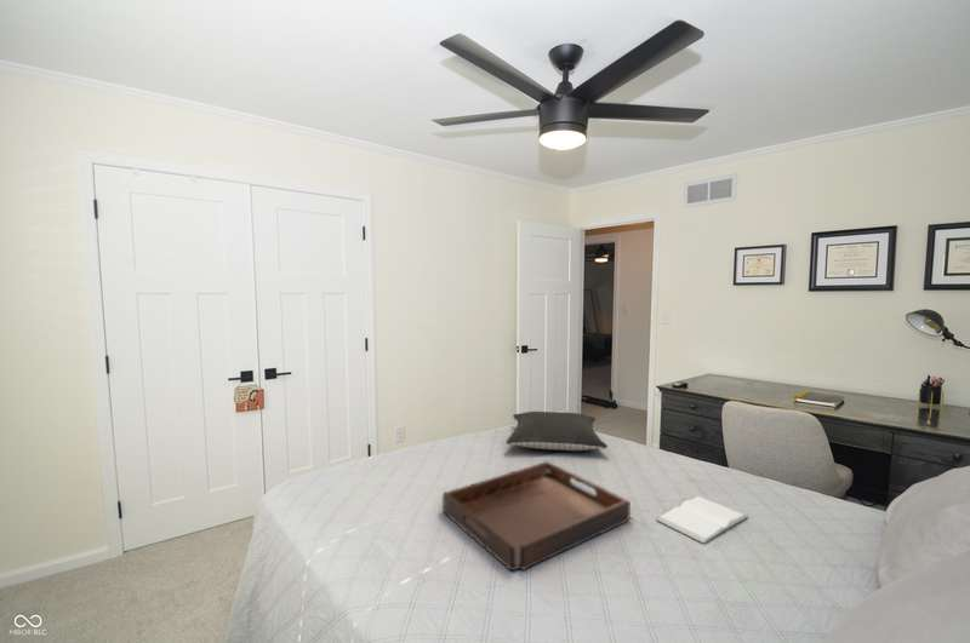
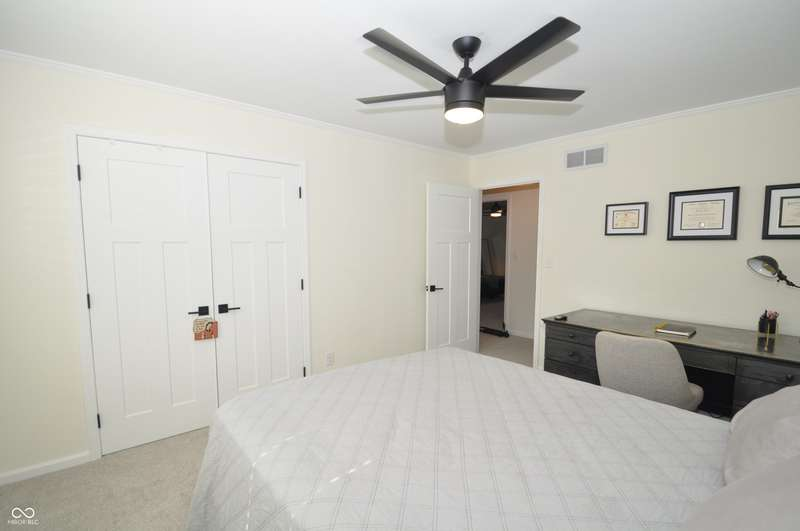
- pillow [504,411,609,452]
- serving tray [441,460,632,572]
- book [655,495,749,545]
